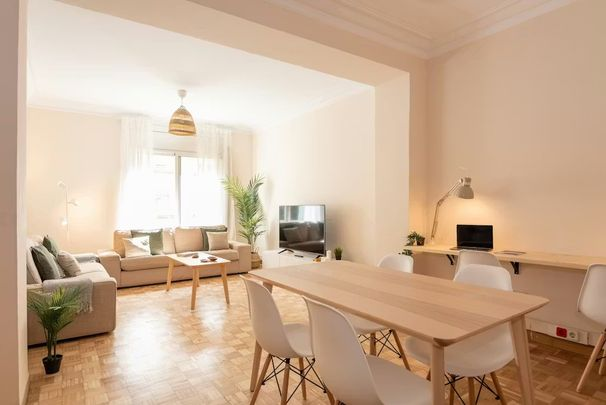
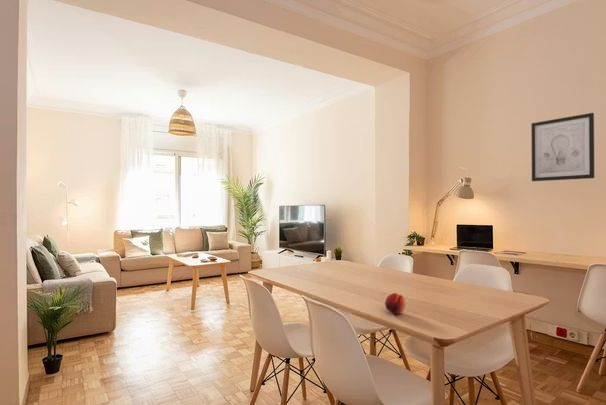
+ wall art [530,112,595,182]
+ fruit [384,292,407,315]
